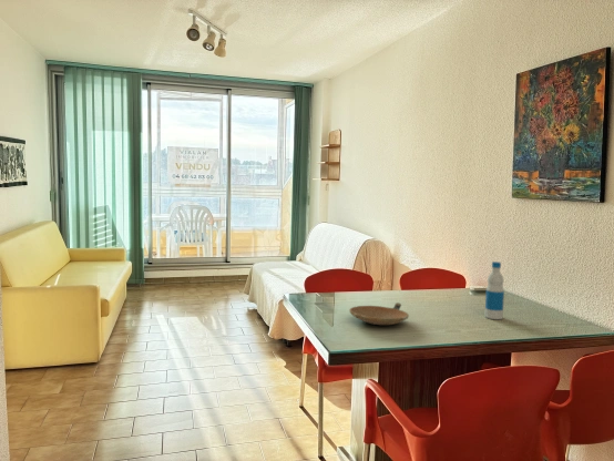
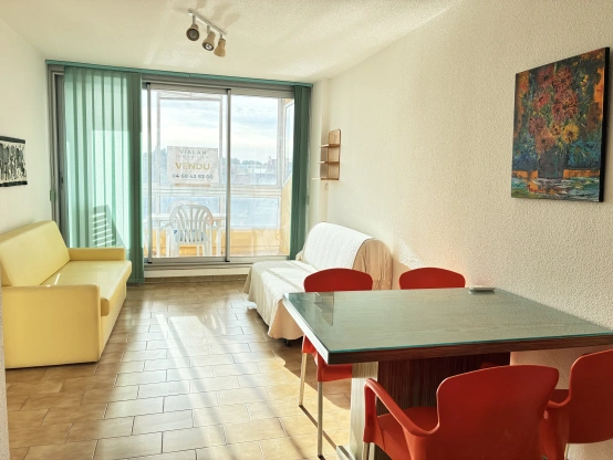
- bottle [484,260,505,320]
- bowl [348,301,410,326]
